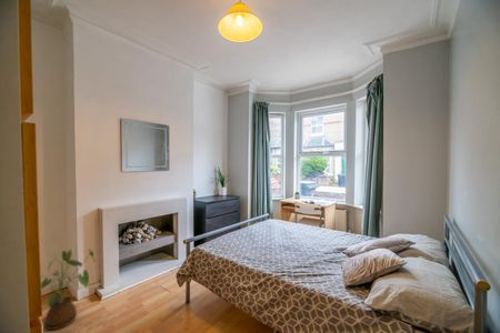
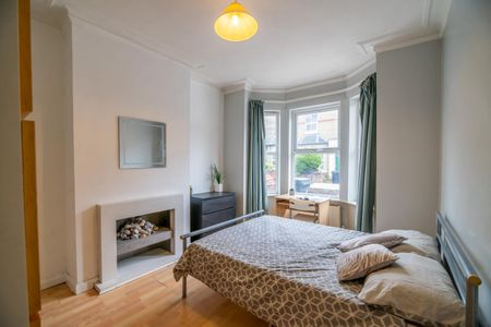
- house plant [40,248,97,331]
